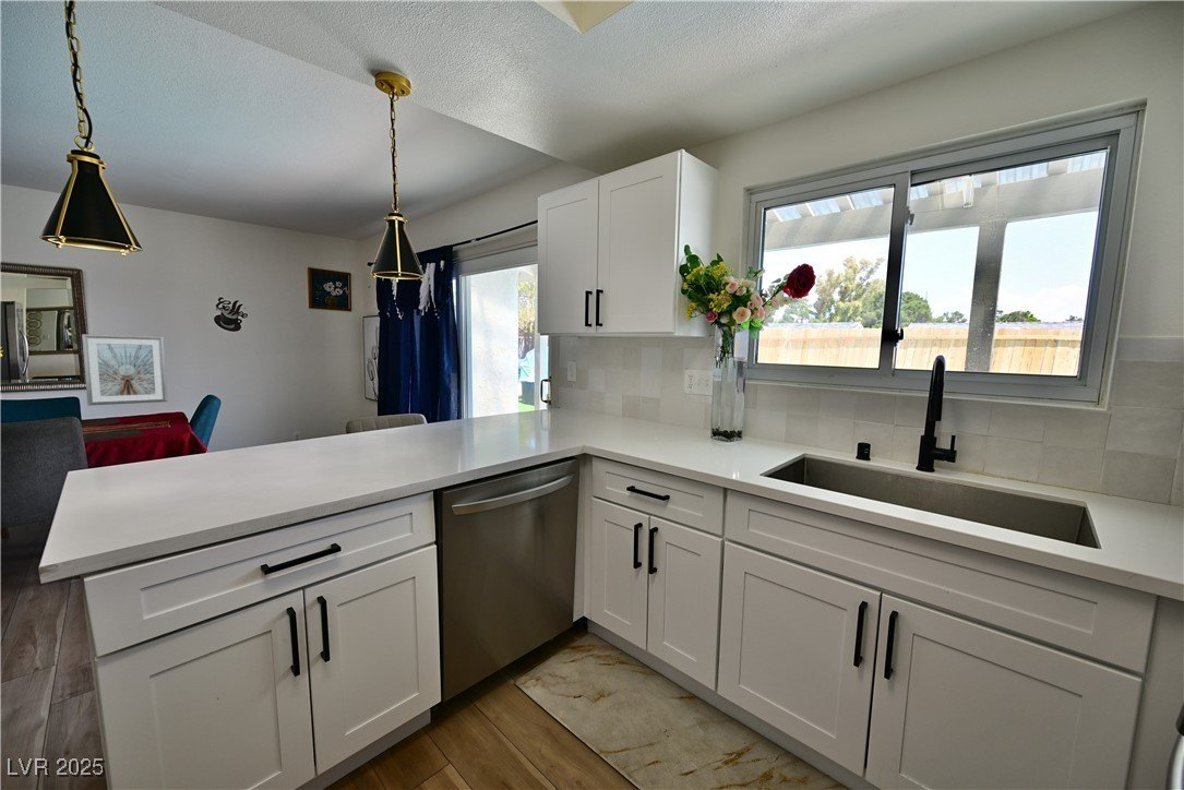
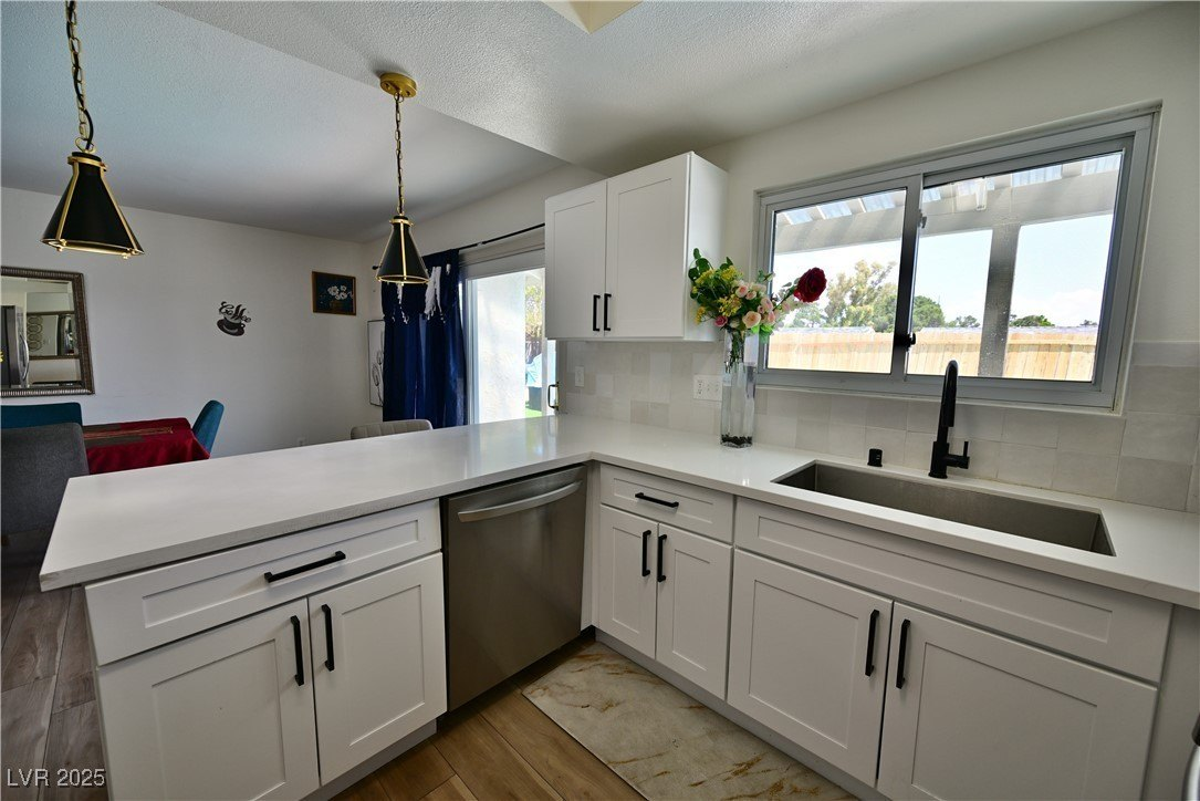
- picture frame [81,333,169,407]
